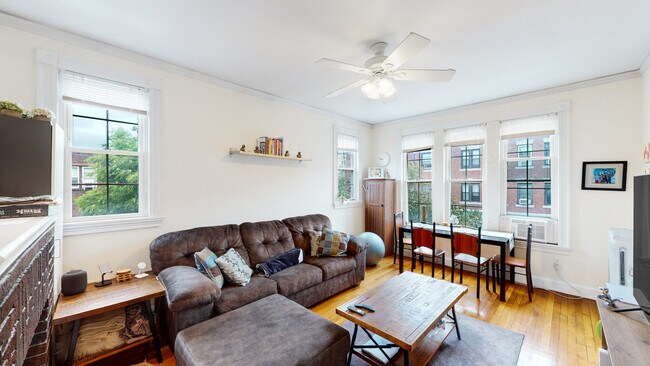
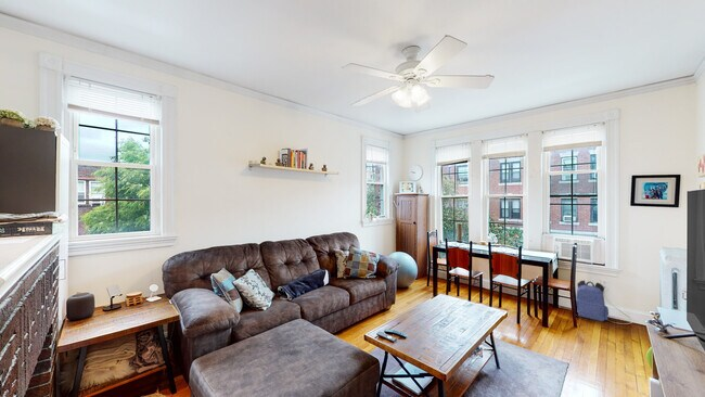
+ backpack [575,279,610,322]
